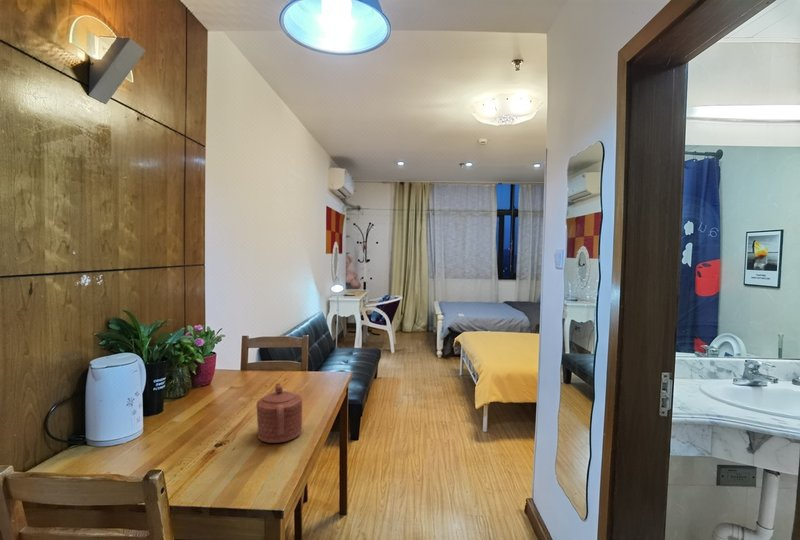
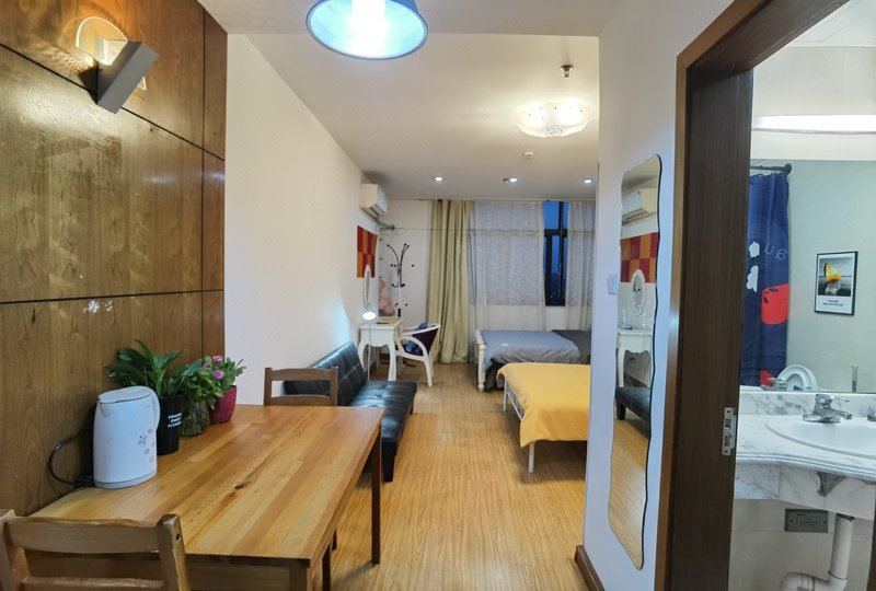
- teapot [256,383,303,444]
